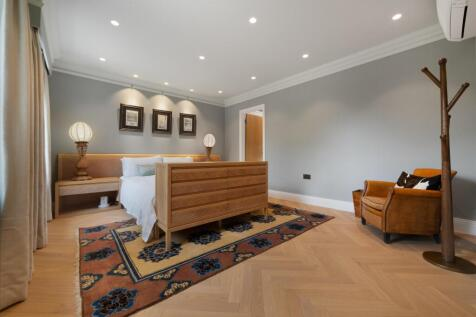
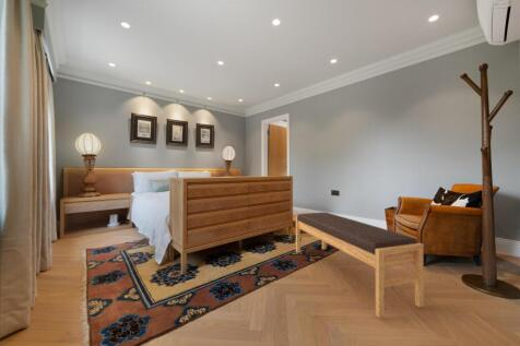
+ bench [295,212,425,319]
